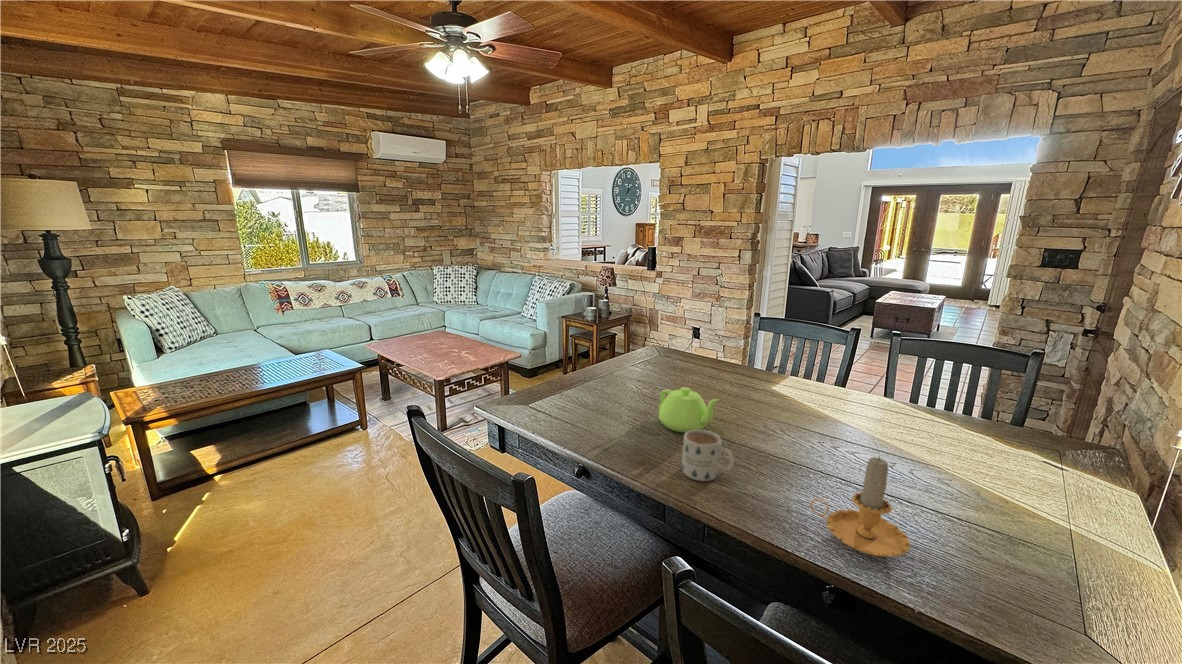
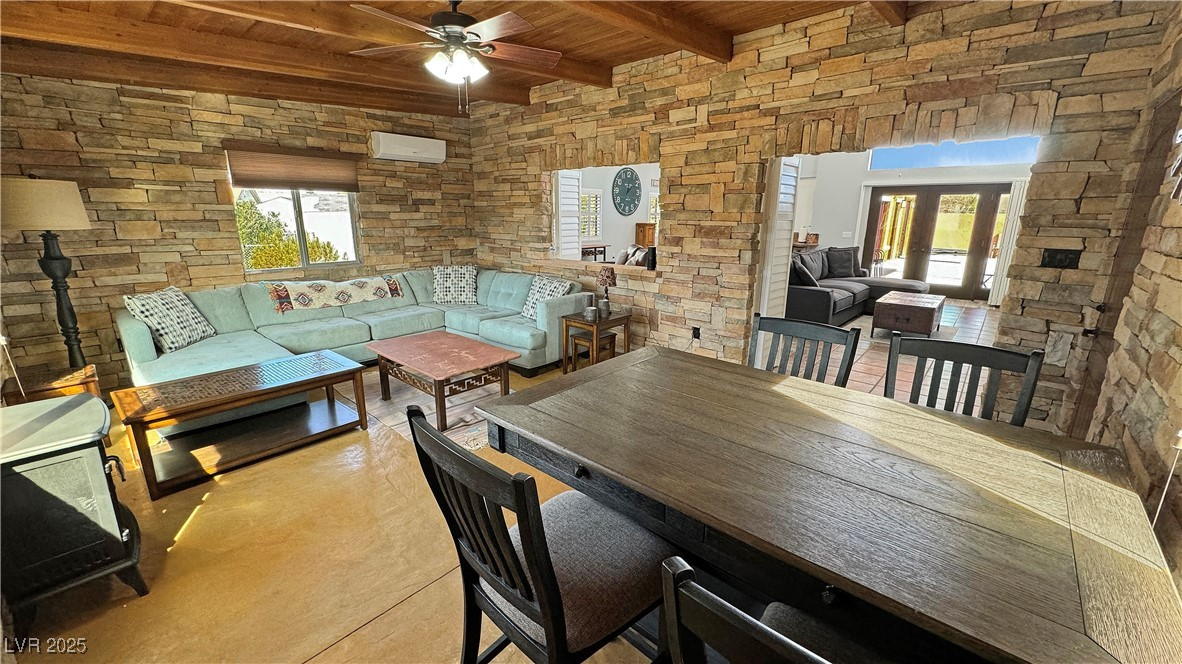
- mug [681,429,735,482]
- teapot [657,386,721,434]
- candle [809,454,911,558]
